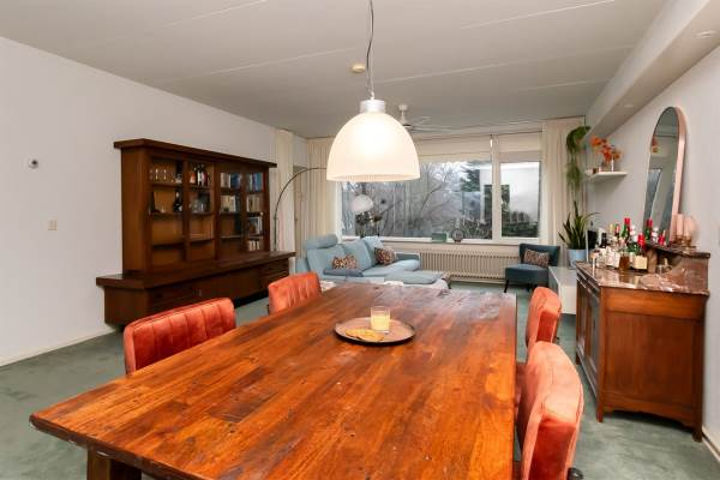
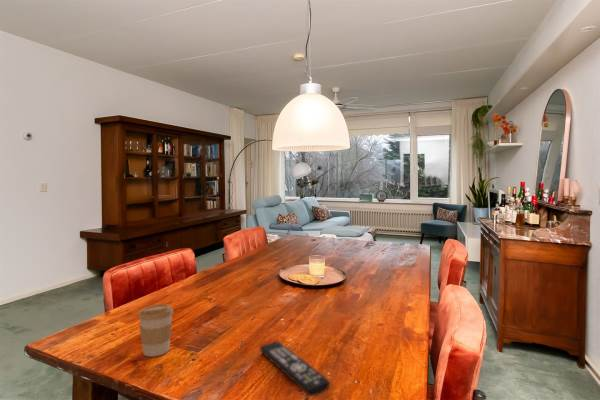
+ remote control [259,340,331,397]
+ coffee cup [137,303,174,358]
